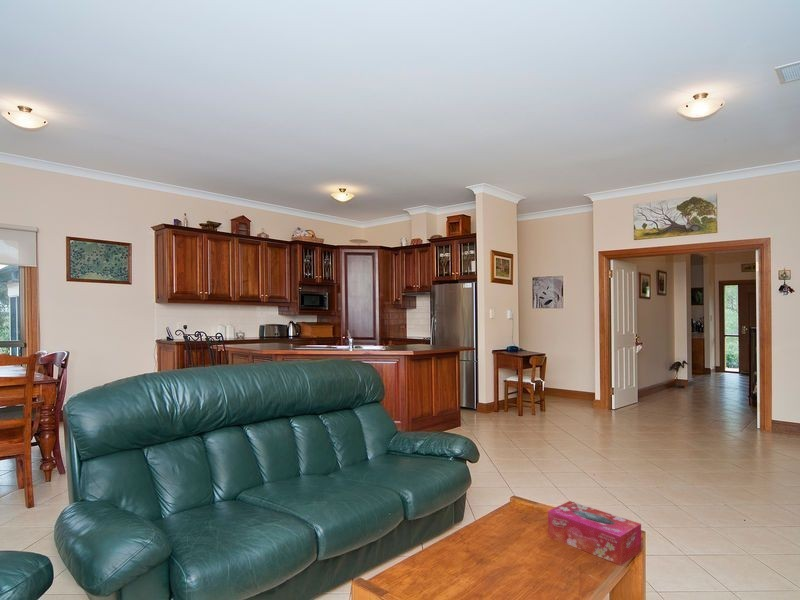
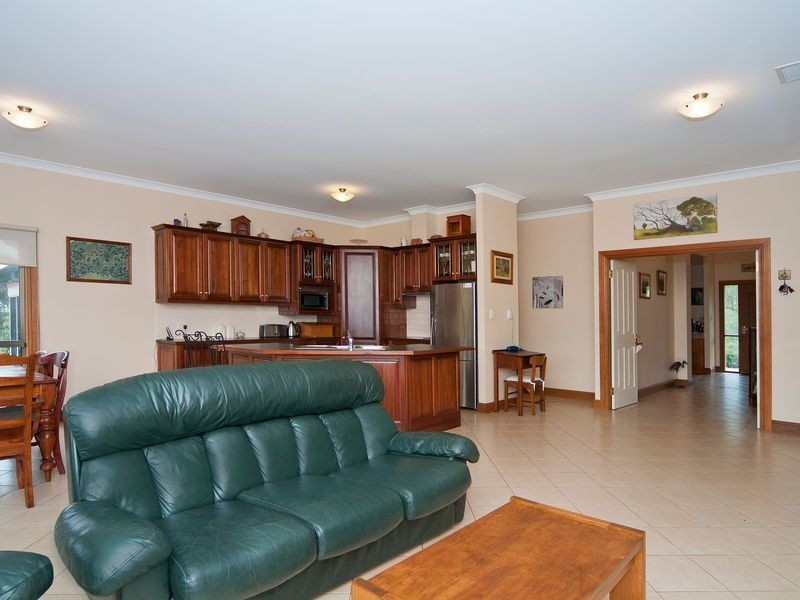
- tissue box [547,500,643,566]
